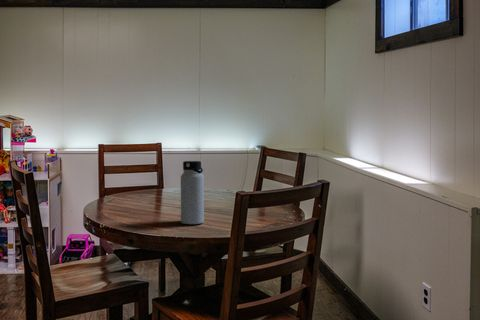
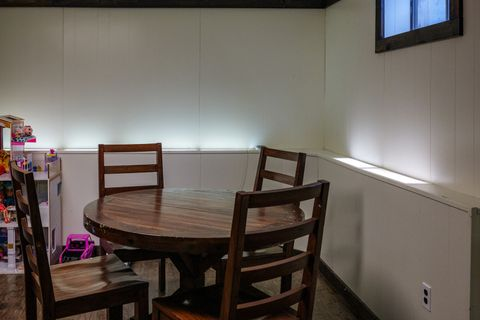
- water bottle [180,160,205,225]
